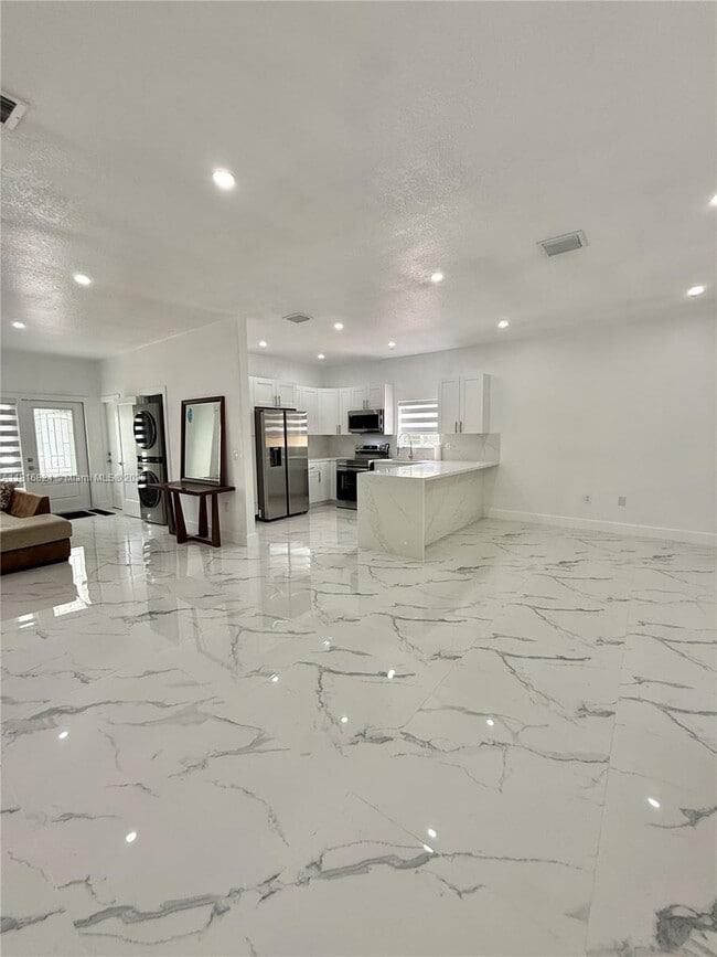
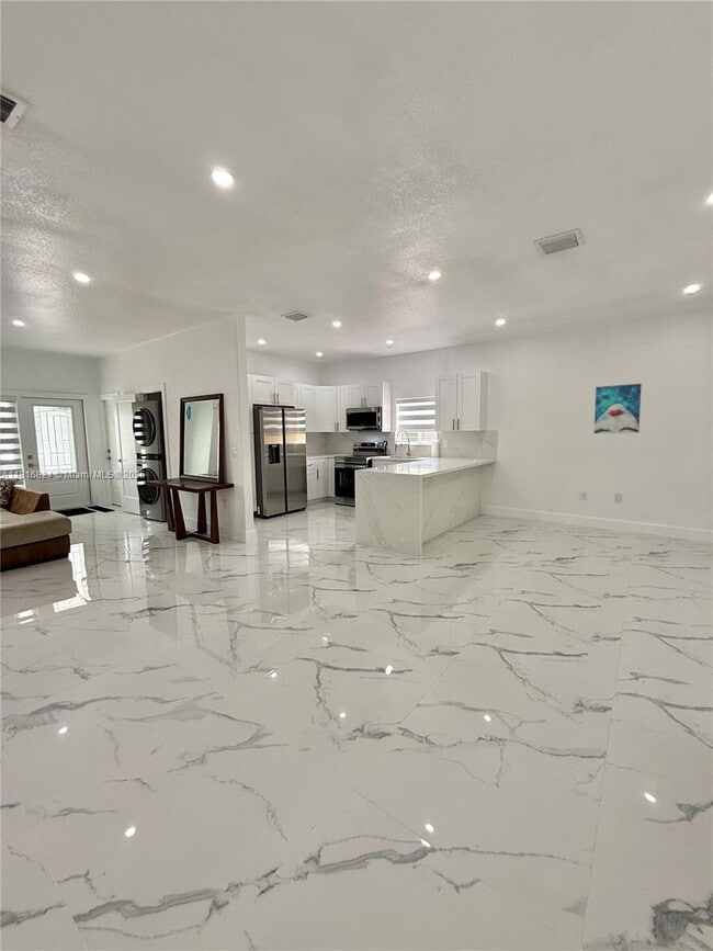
+ wall art [593,383,643,434]
